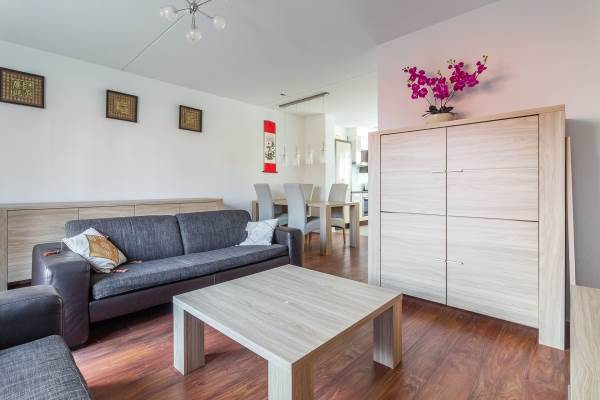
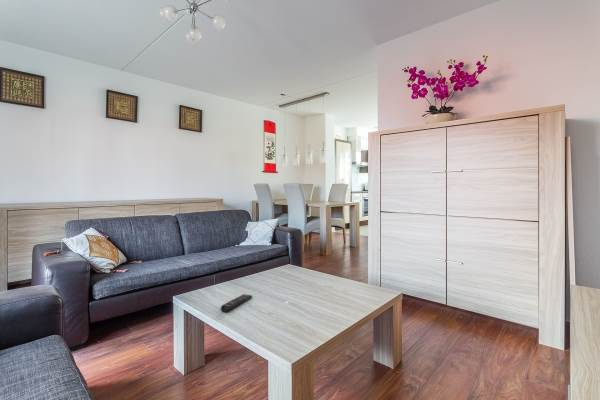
+ remote control [220,293,253,313]
